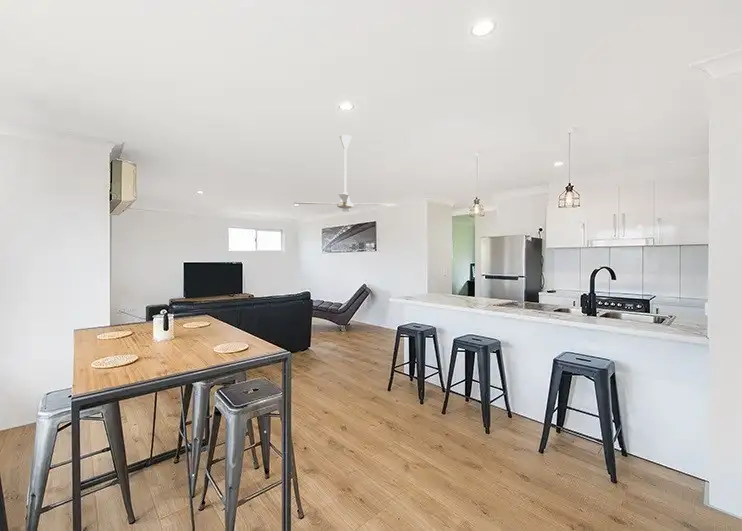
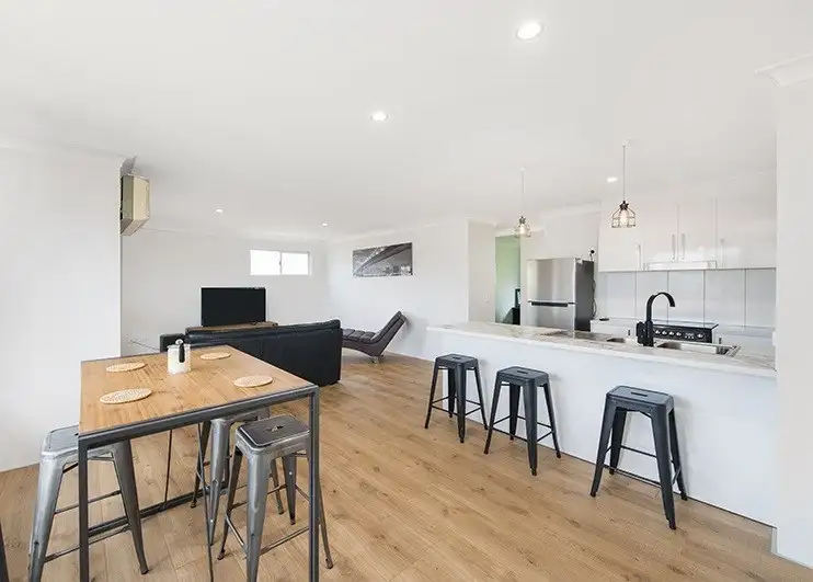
- ceiling fan [293,134,396,212]
